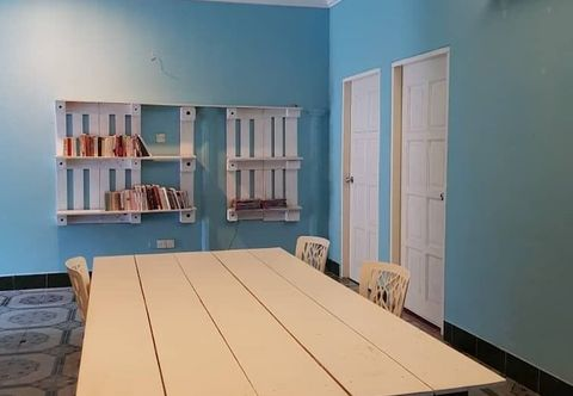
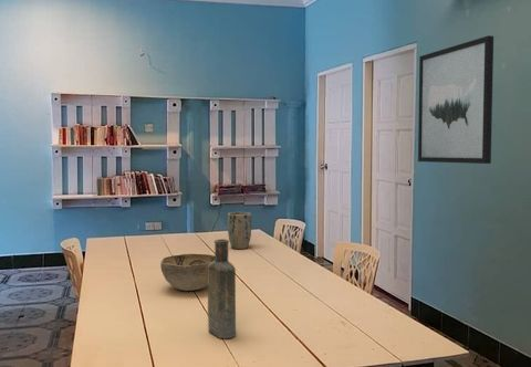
+ plant pot [227,211,252,250]
+ decorative bowl [159,253,216,292]
+ bottle [207,238,237,339]
+ wall art [417,34,494,165]
